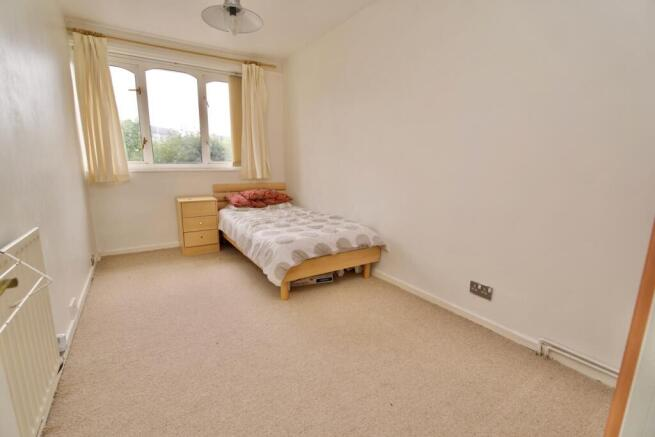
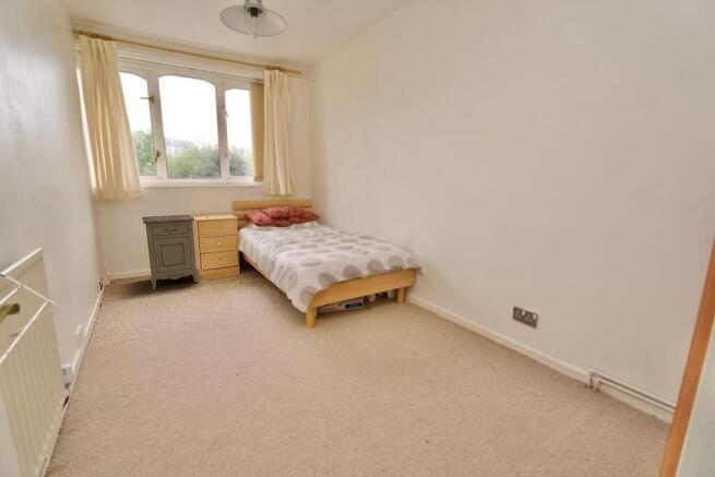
+ nightstand [141,214,200,290]
